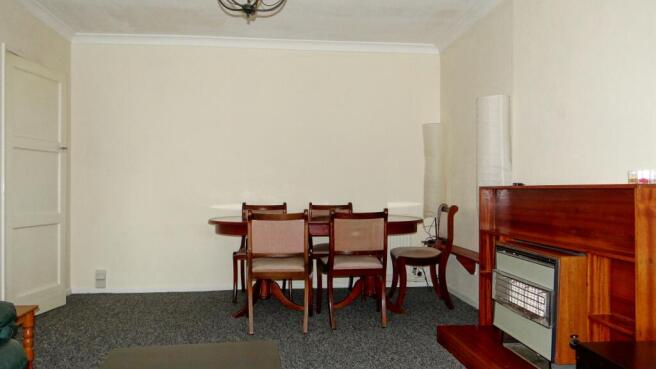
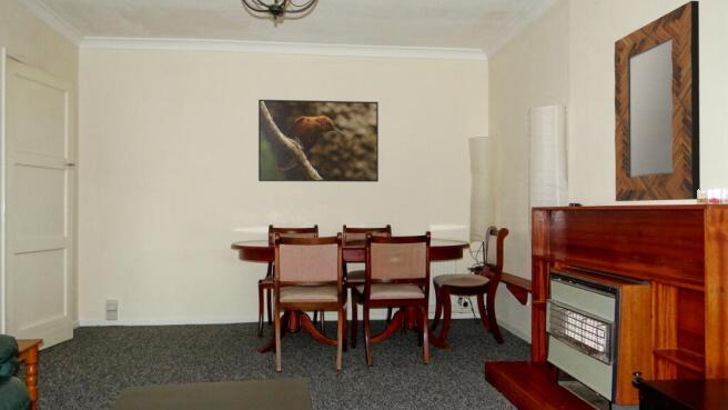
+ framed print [257,99,380,183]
+ home mirror [614,0,701,202]
